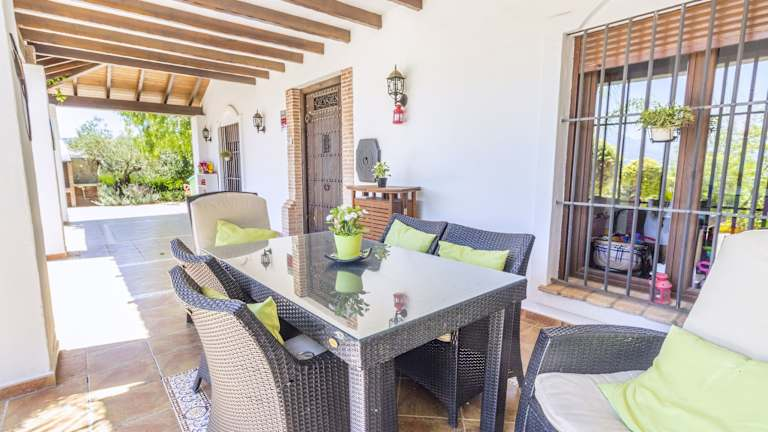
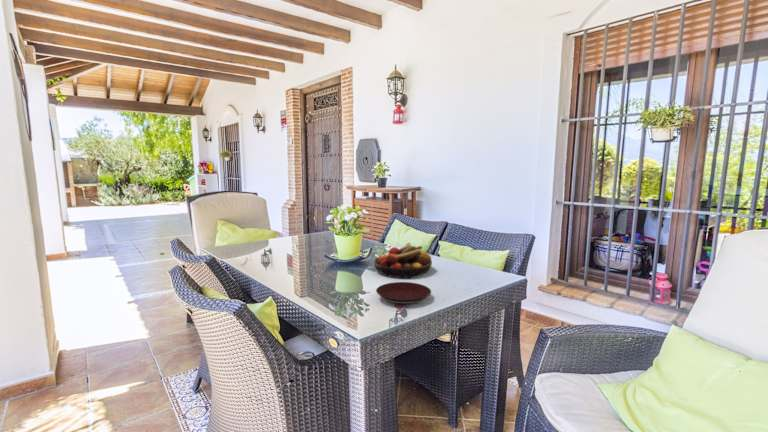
+ fruit bowl [373,242,433,280]
+ plate [375,281,432,306]
